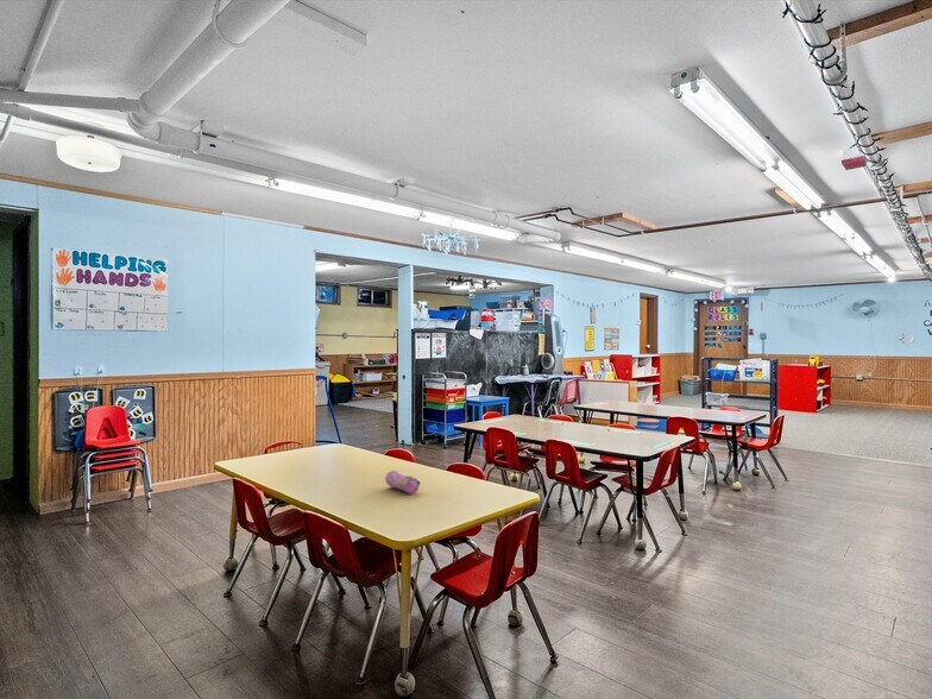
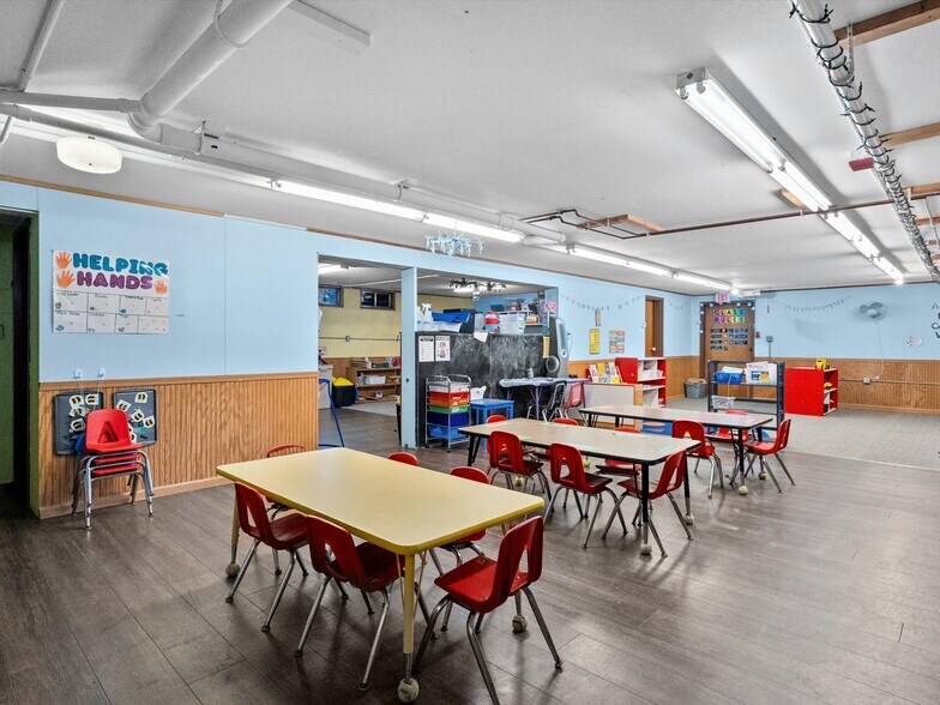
- pencil case [384,470,422,496]
